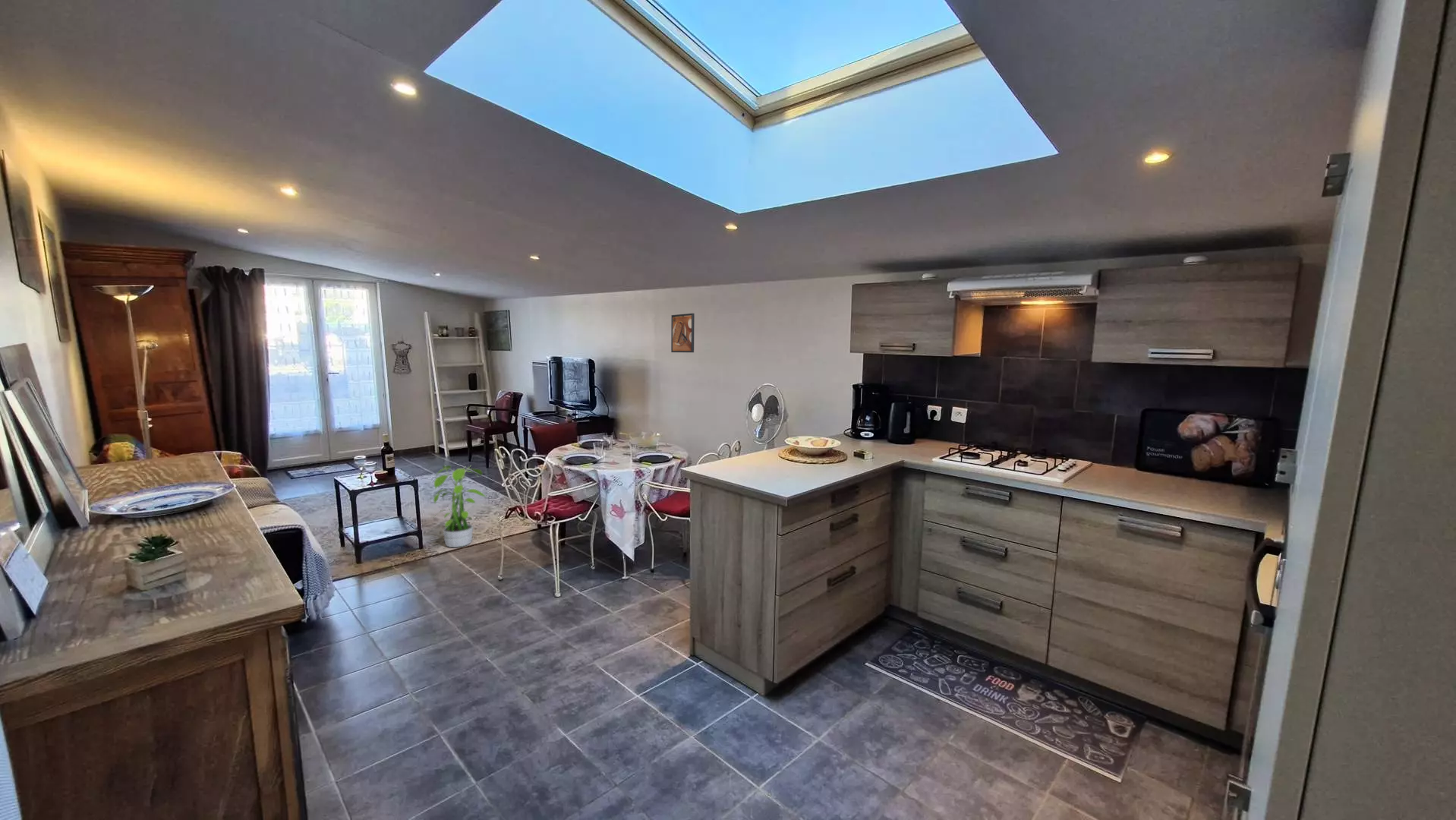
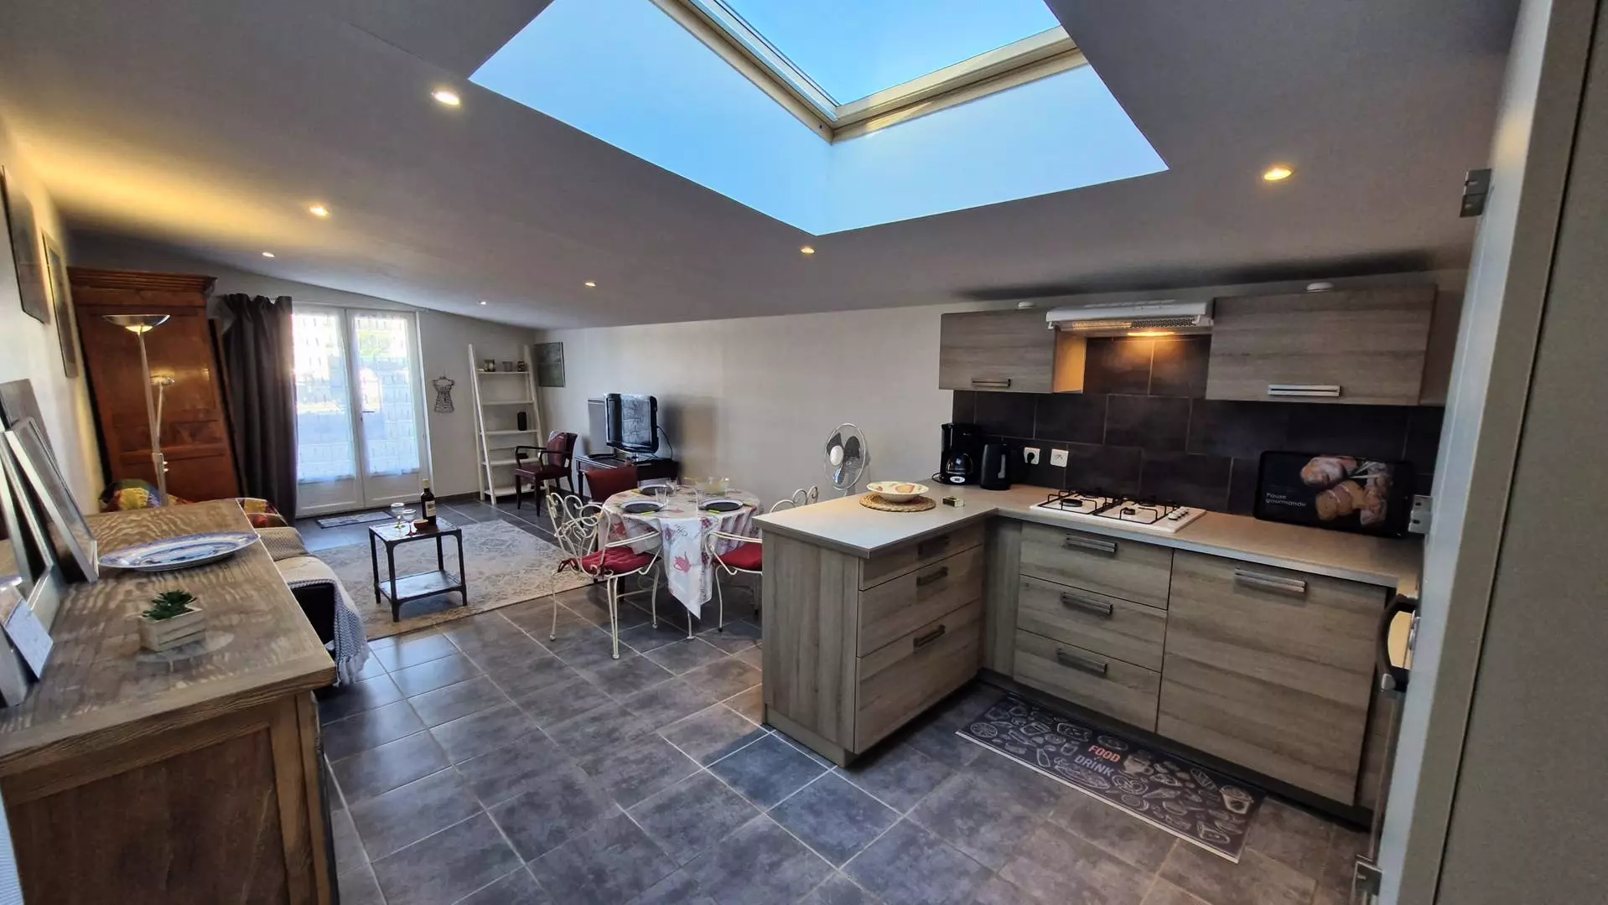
- potted plant [427,463,487,548]
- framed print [670,313,695,353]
